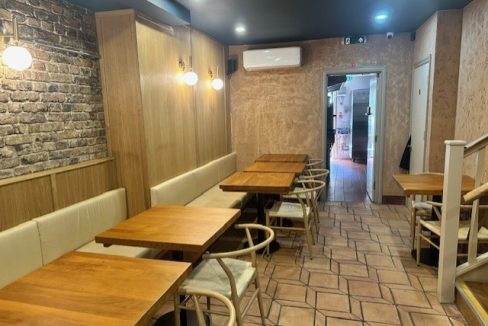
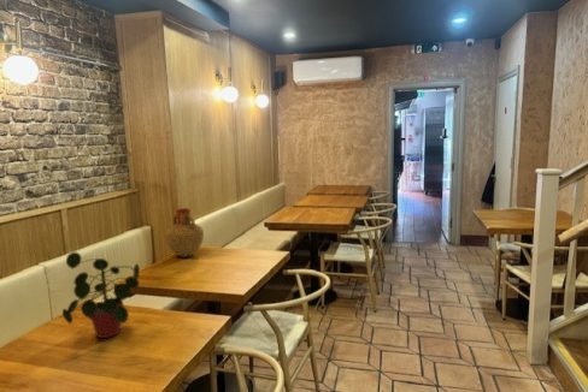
+ potted plant [61,251,141,339]
+ vase [164,207,205,259]
